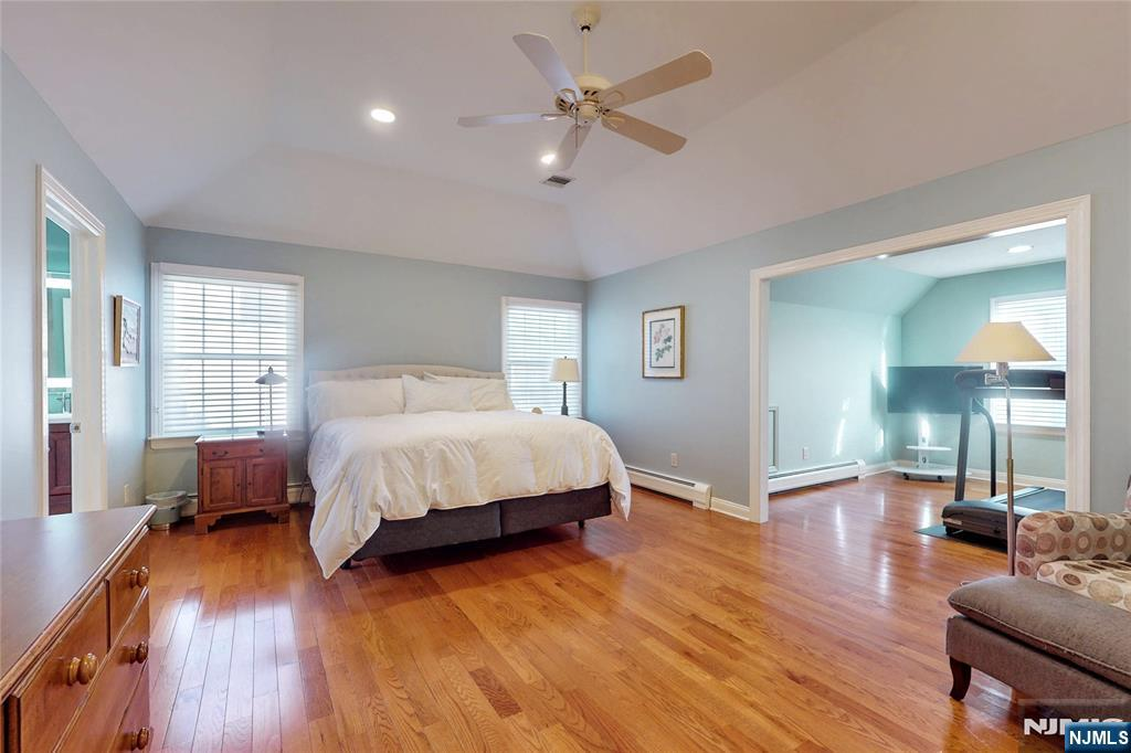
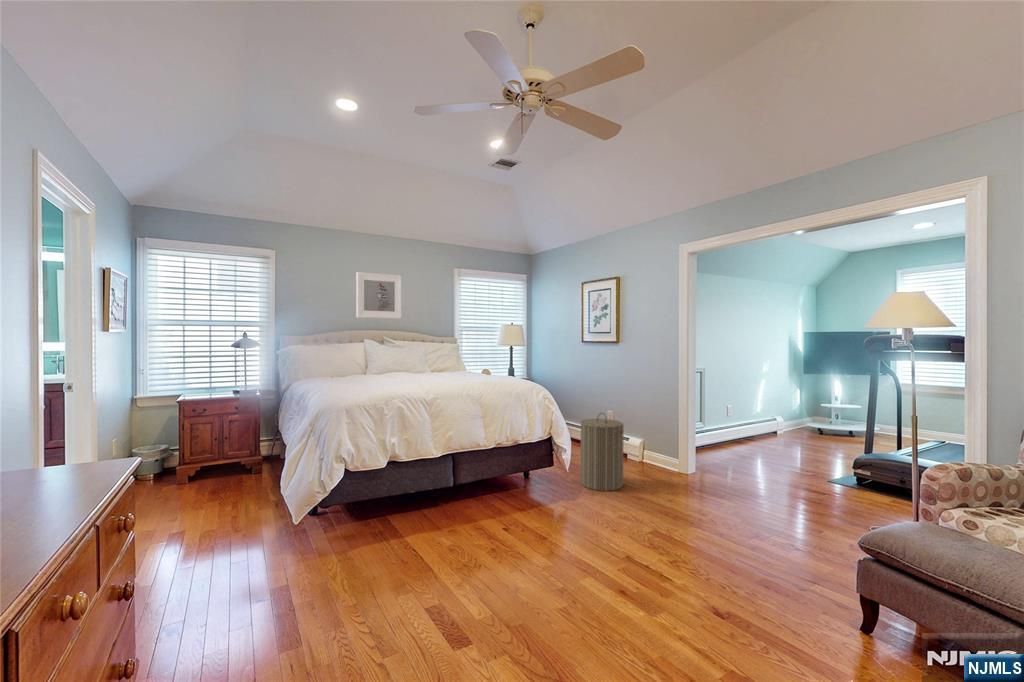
+ laundry hamper [579,412,625,492]
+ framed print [355,271,402,320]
